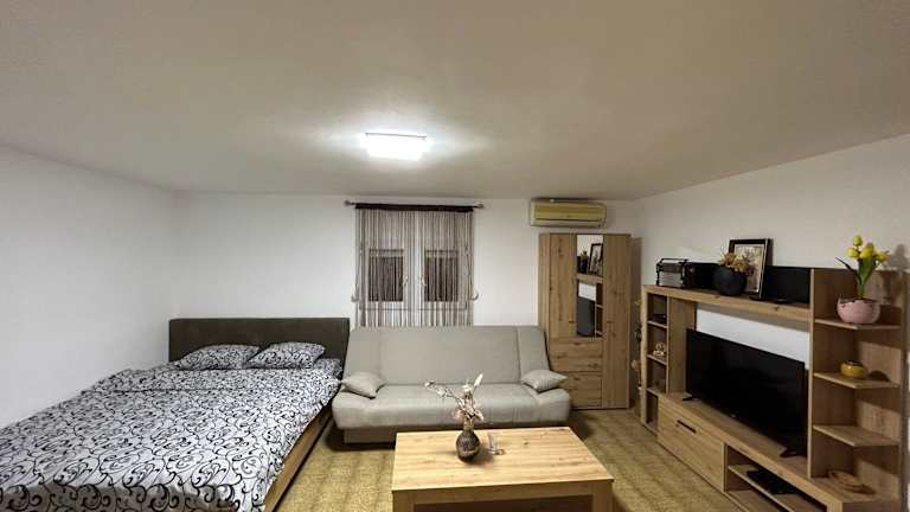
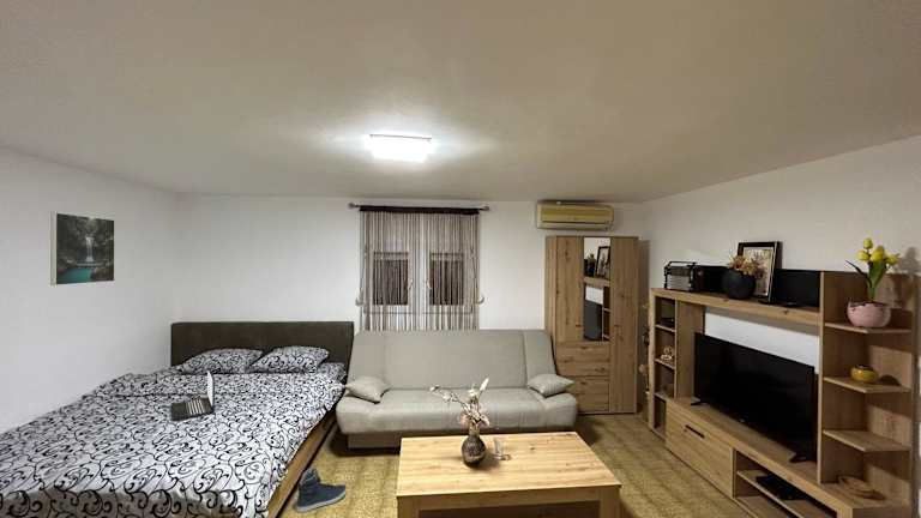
+ sneaker [295,466,348,513]
+ laptop [170,366,216,422]
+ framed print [49,211,116,287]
